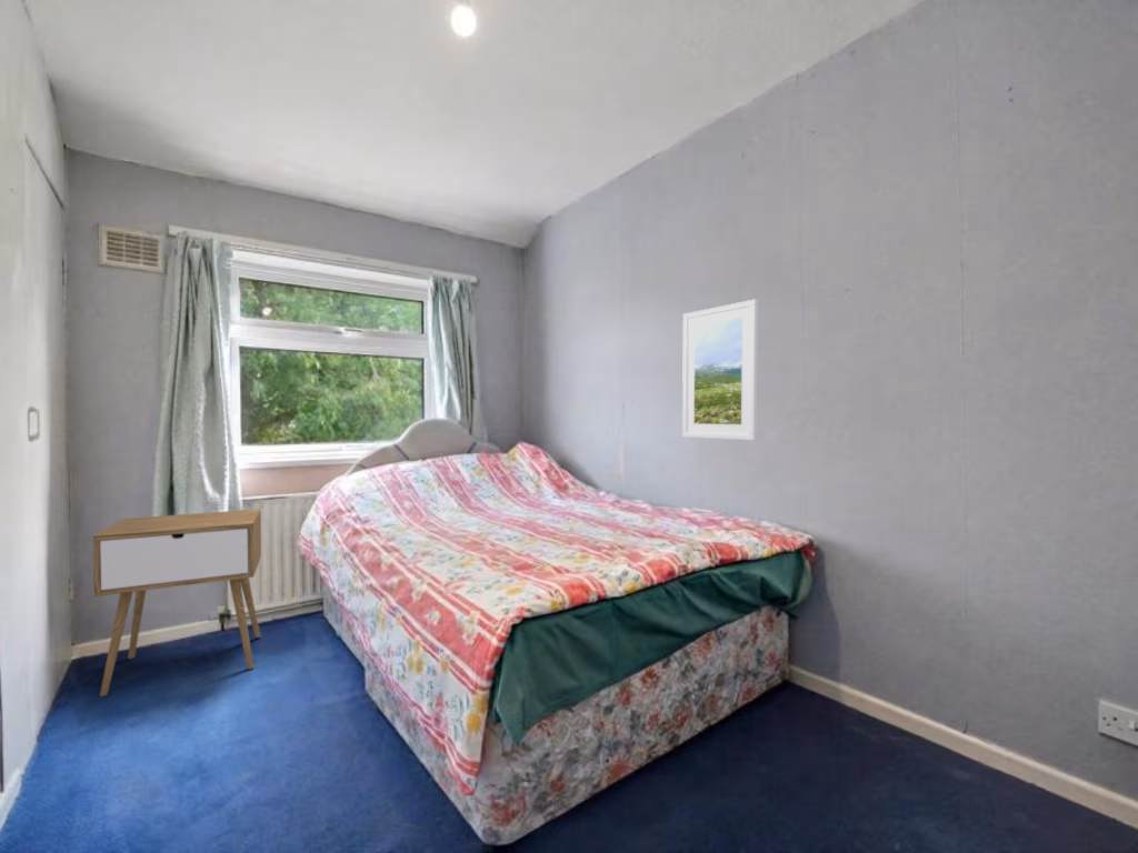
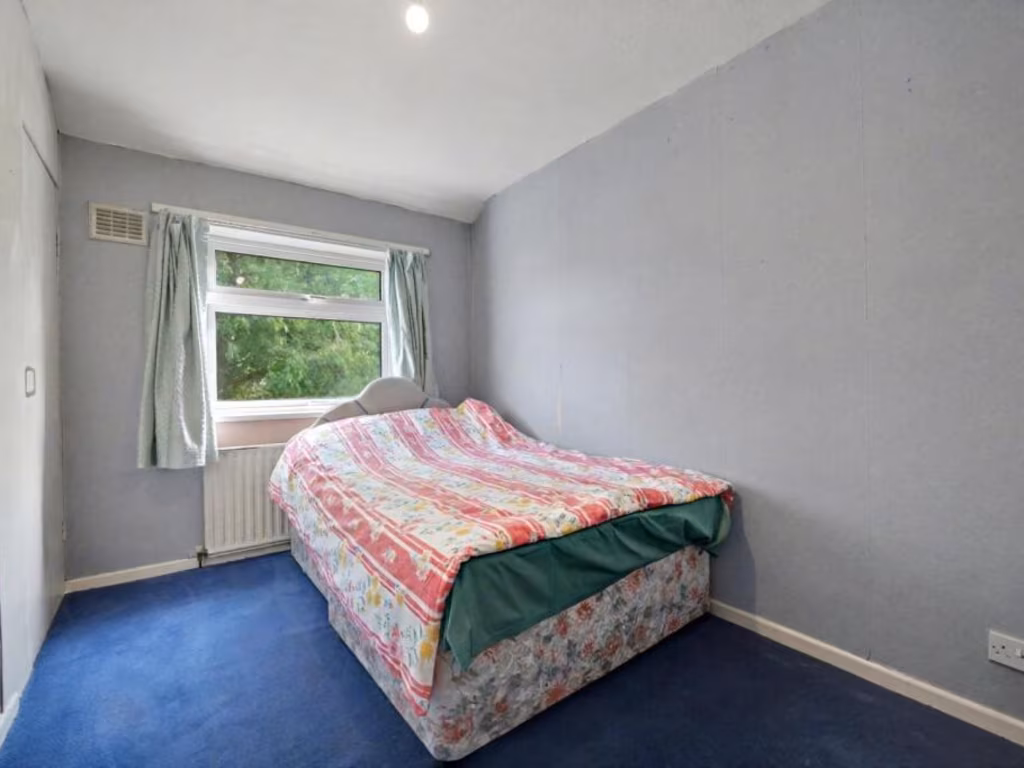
- nightstand [92,508,262,698]
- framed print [681,299,759,442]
